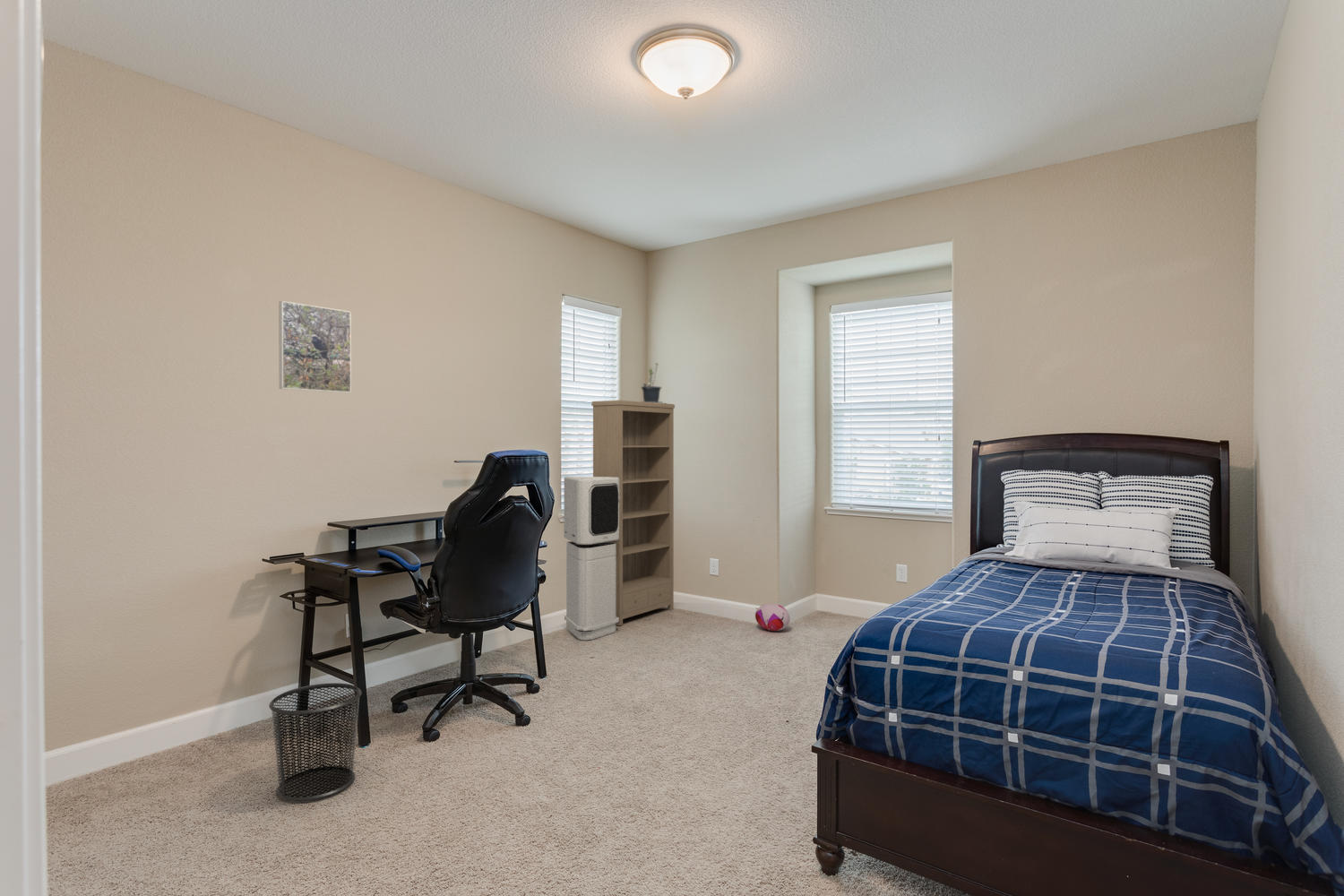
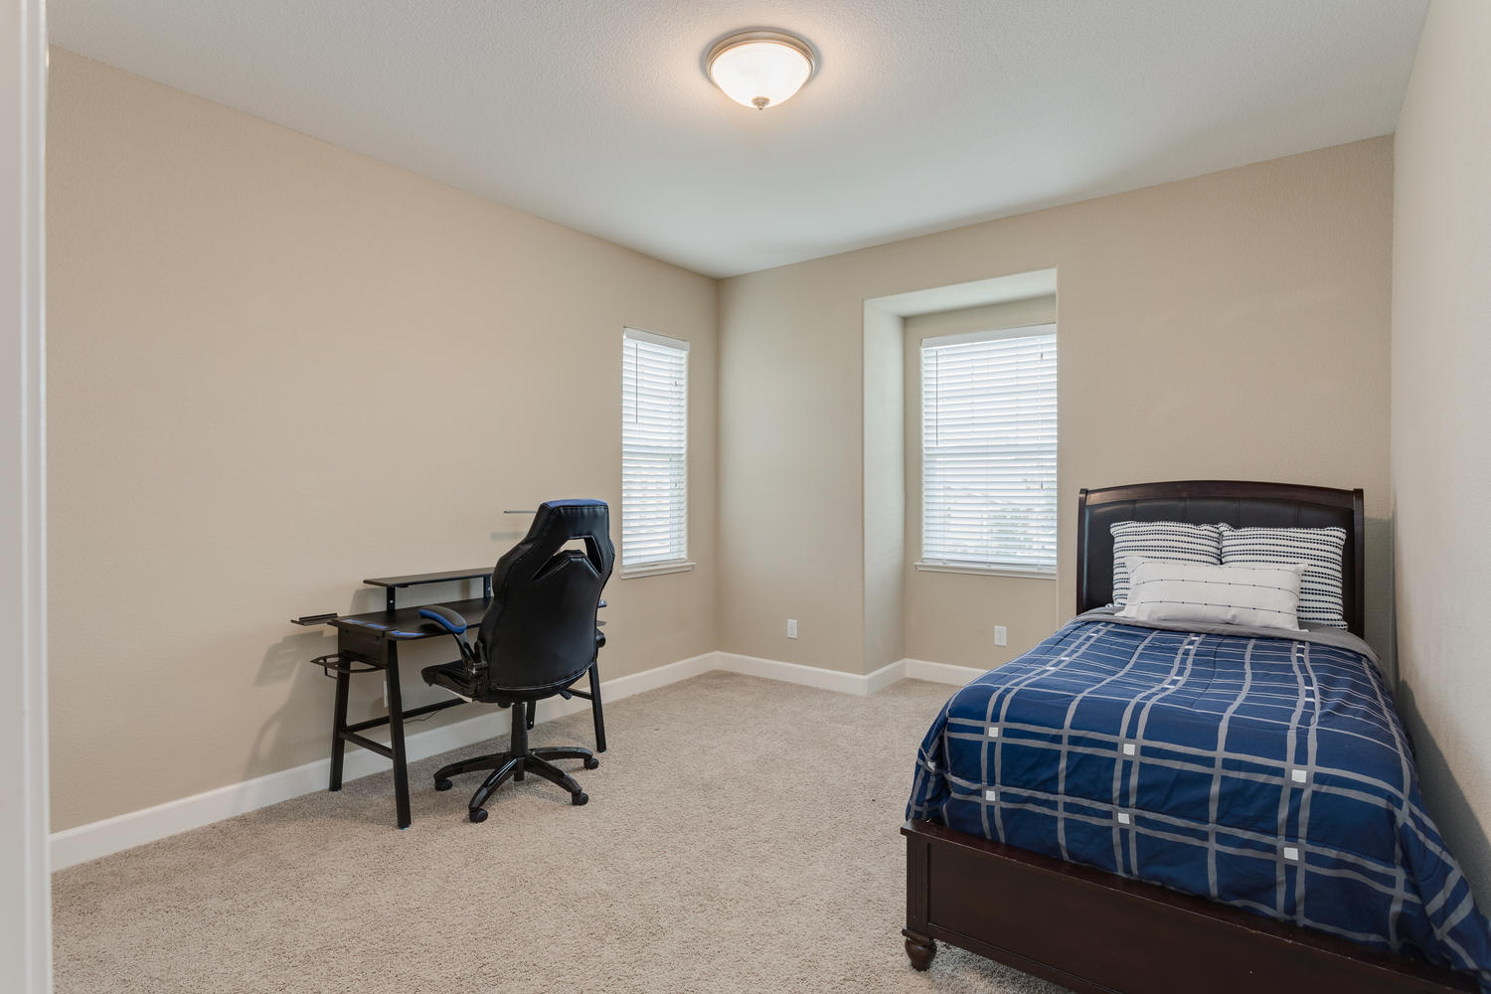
- bookshelf [590,400,676,626]
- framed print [278,300,352,393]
- air purifier [563,476,620,641]
- plush toy [754,602,791,632]
- potted plant [640,362,664,403]
- waste bin [268,682,362,802]
